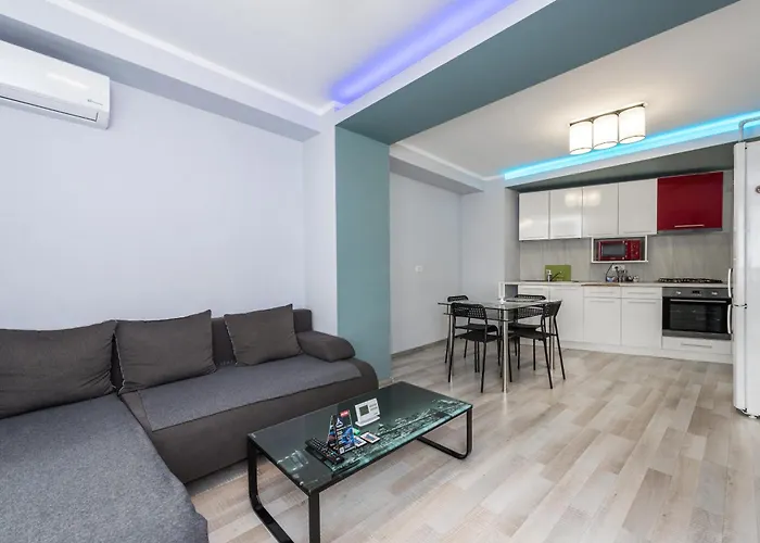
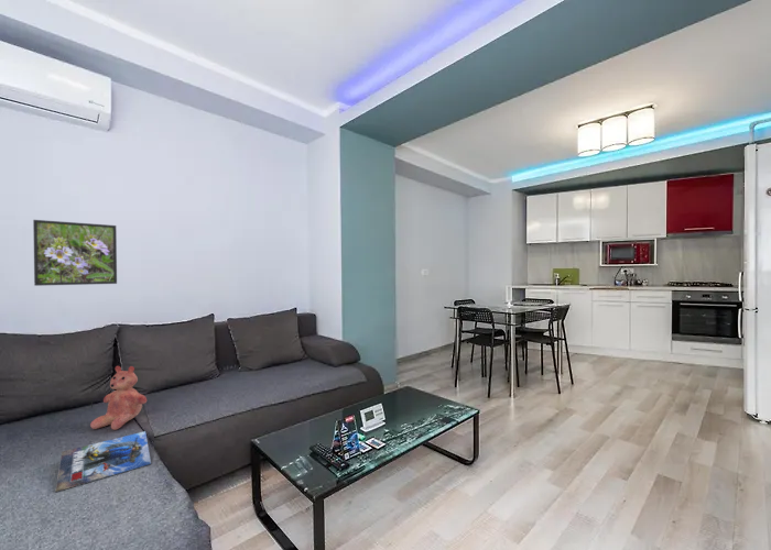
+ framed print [32,219,118,287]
+ teddy bear [89,365,148,431]
+ magazine [54,430,152,494]
